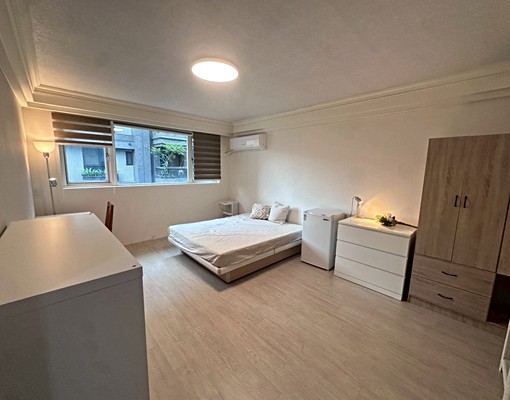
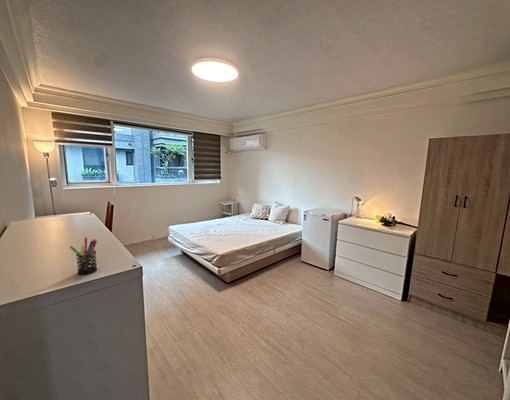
+ pen holder [69,236,98,275]
